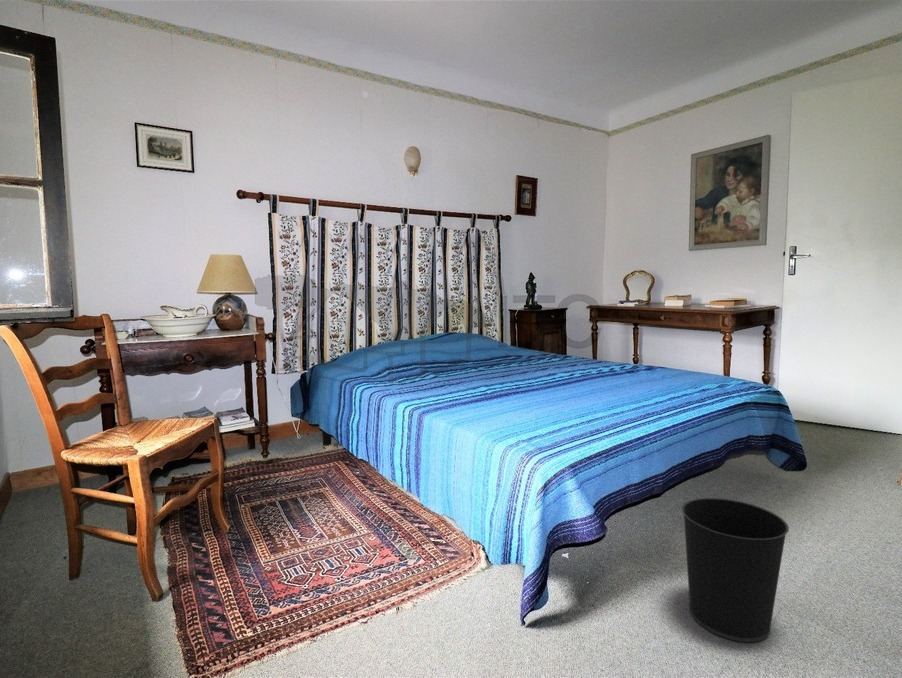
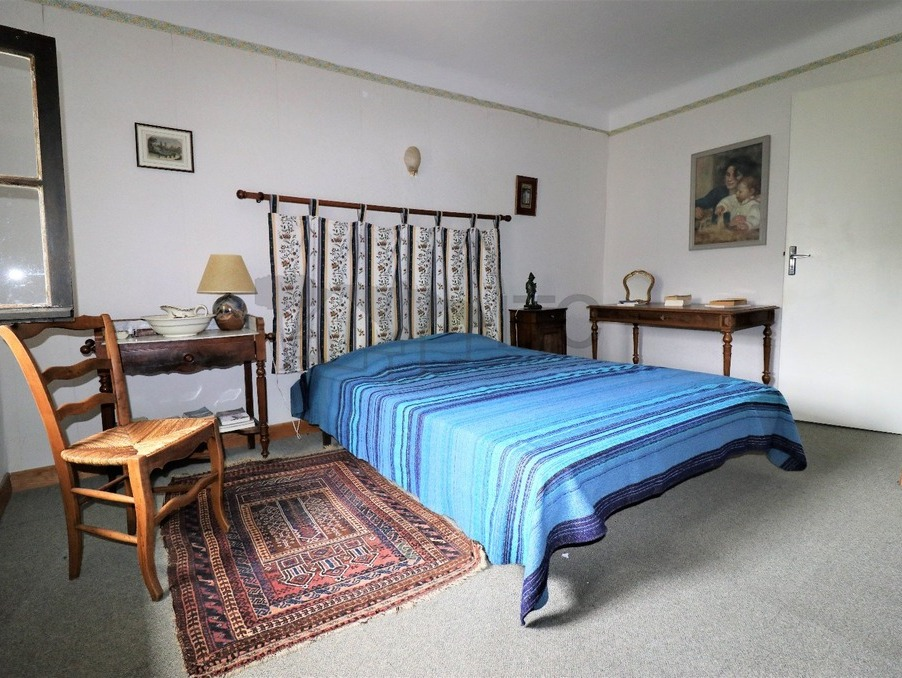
- wastebasket [681,497,790,643]
